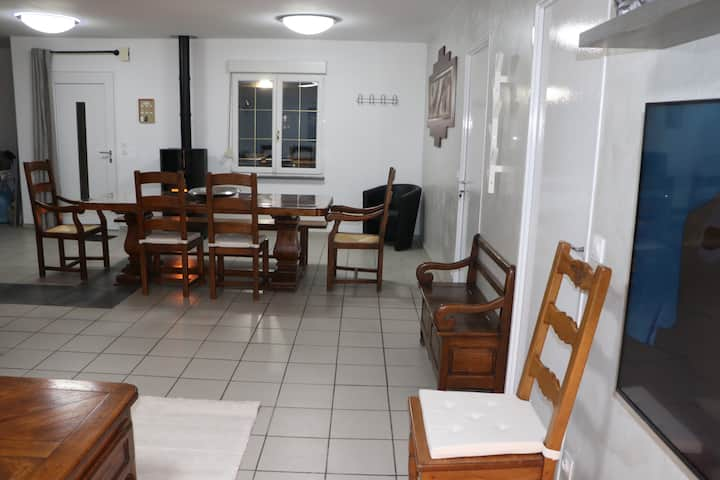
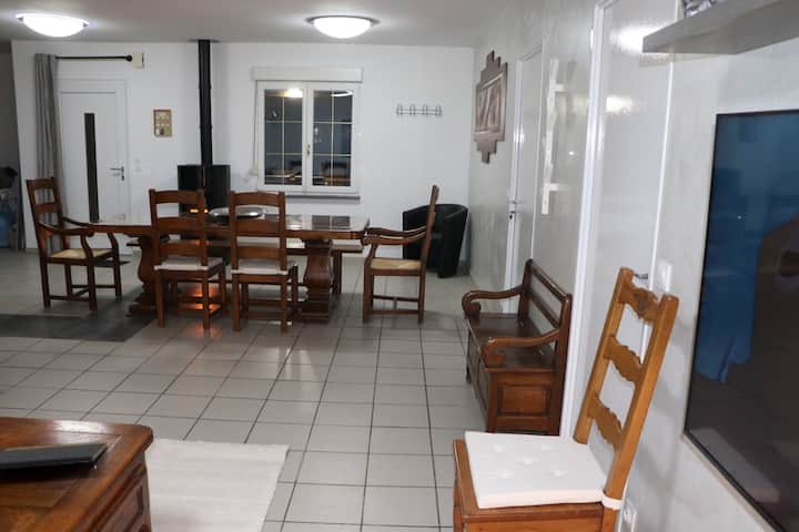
+ notepad [0,440,109,474]
